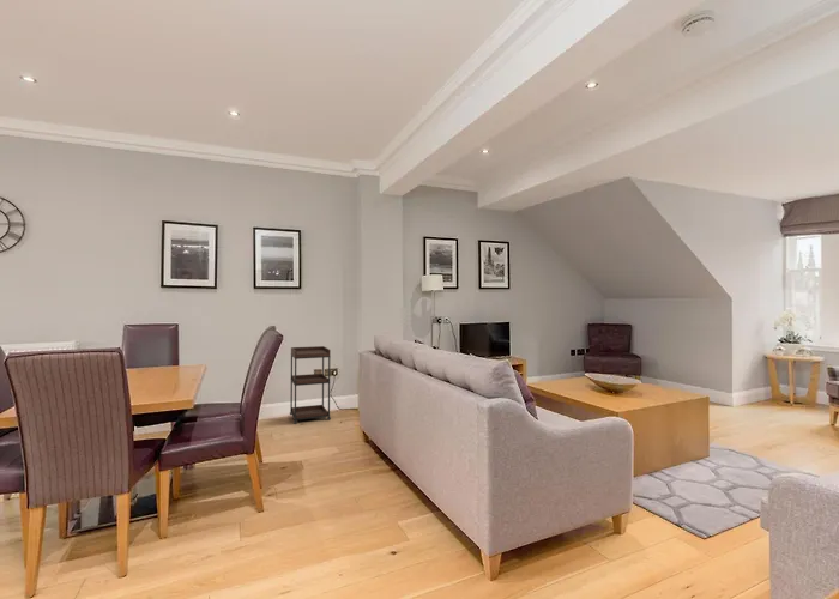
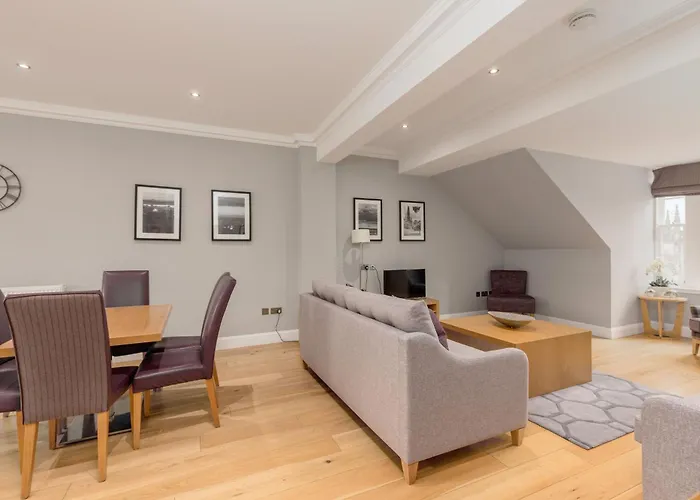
- shelving unit [289,345,332,425]
